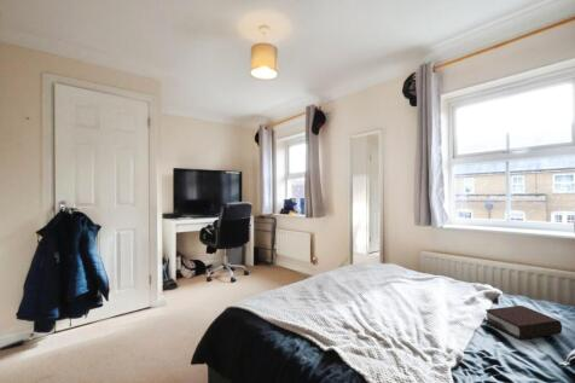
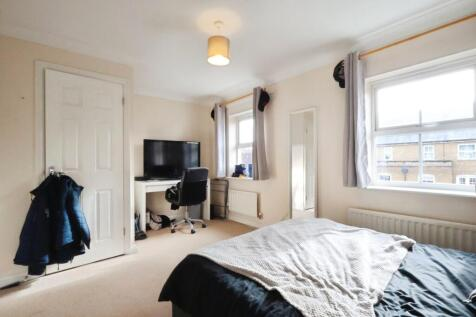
- bible [483,304,563,341]
